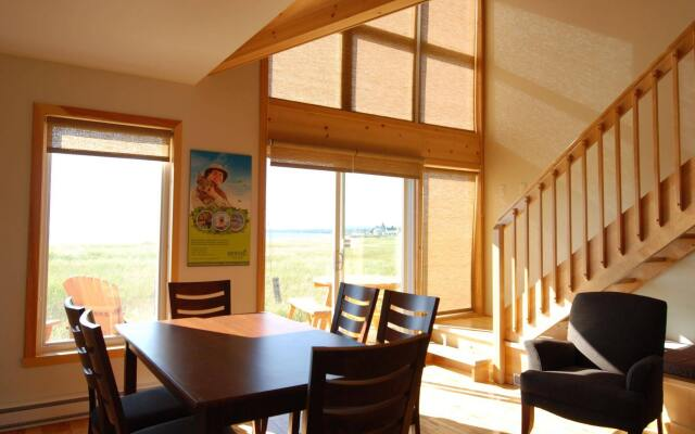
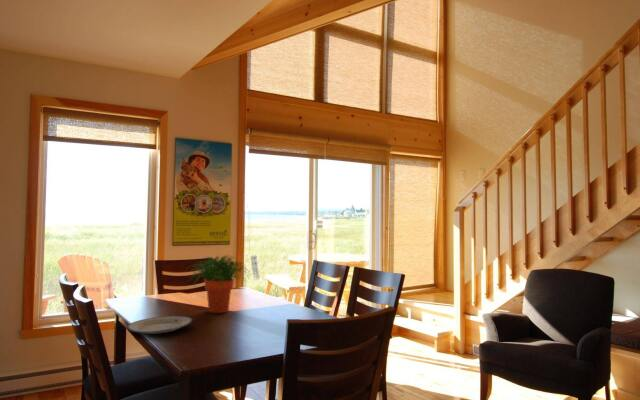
+ plate [126,315,194,335]
+ potted plant [184,254,252,314]
